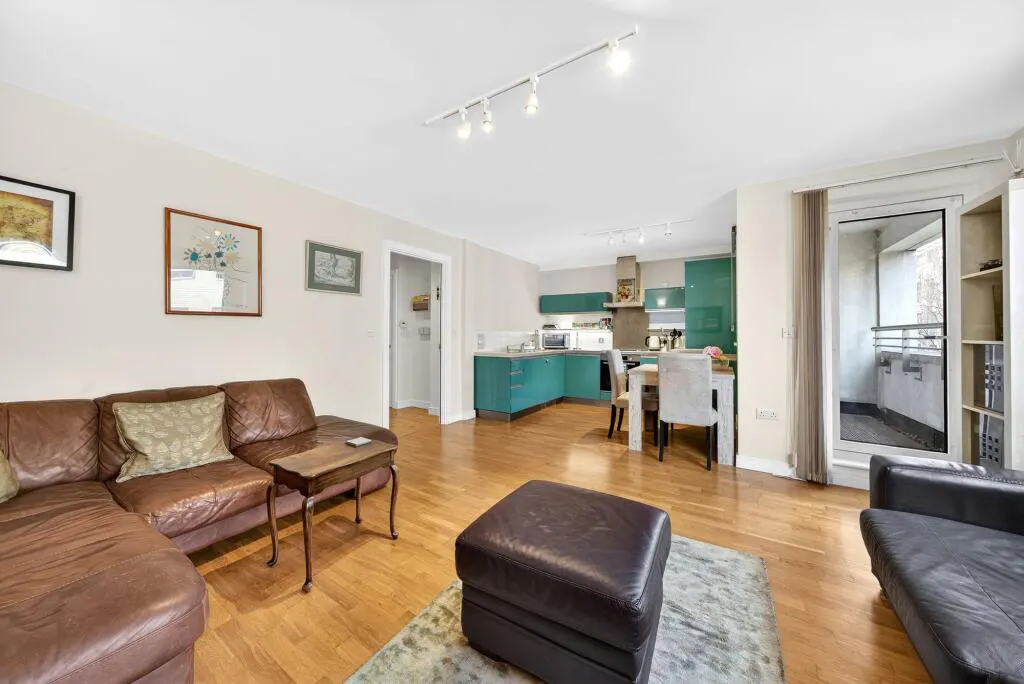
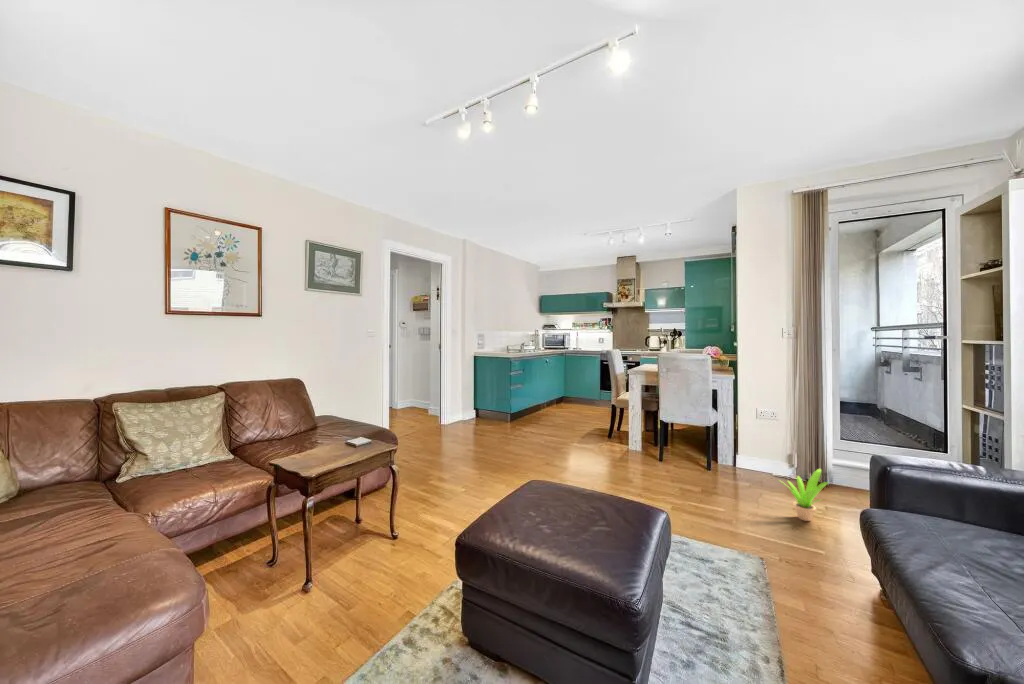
+ potted plant [778,468,830,522]
